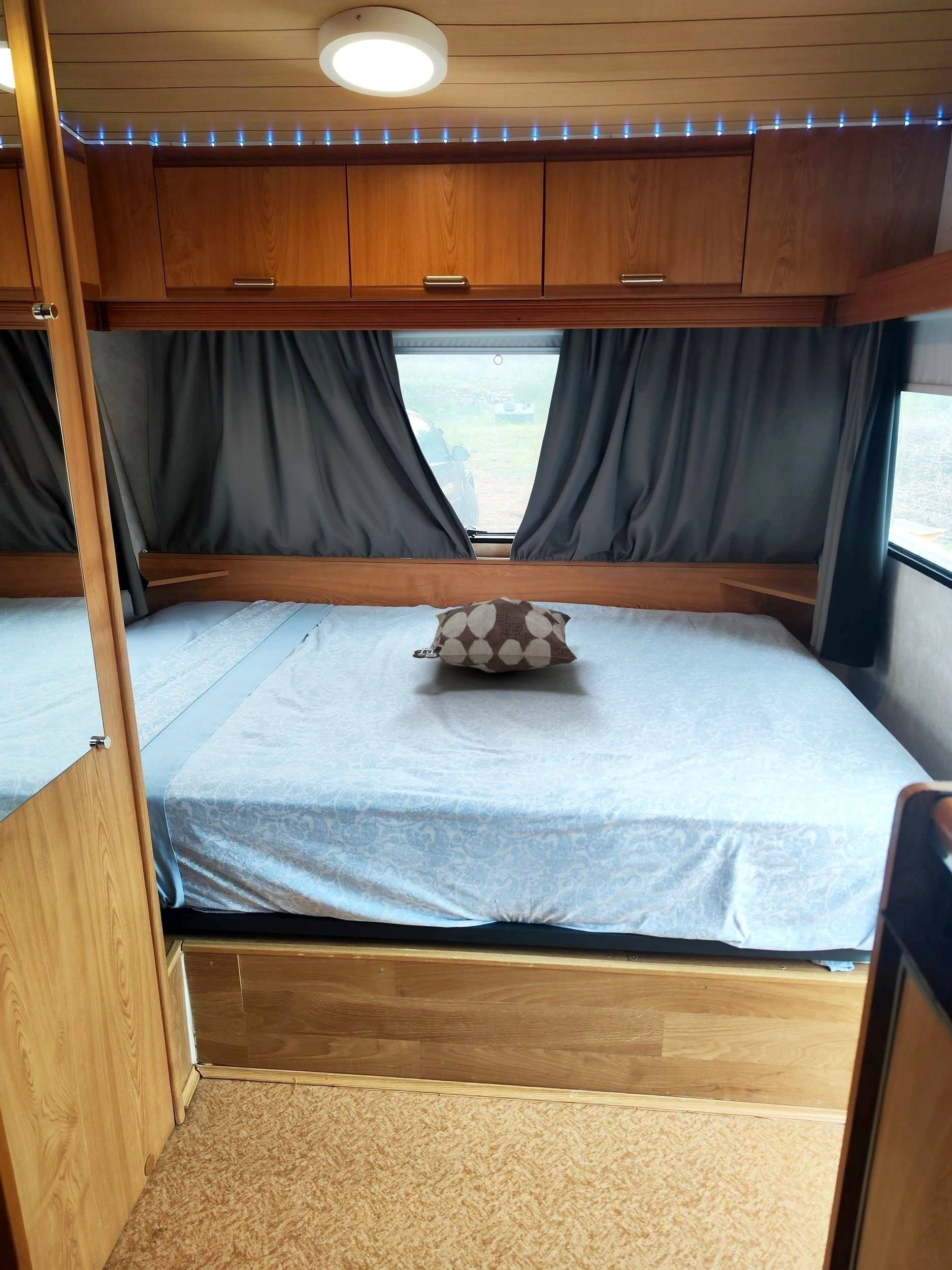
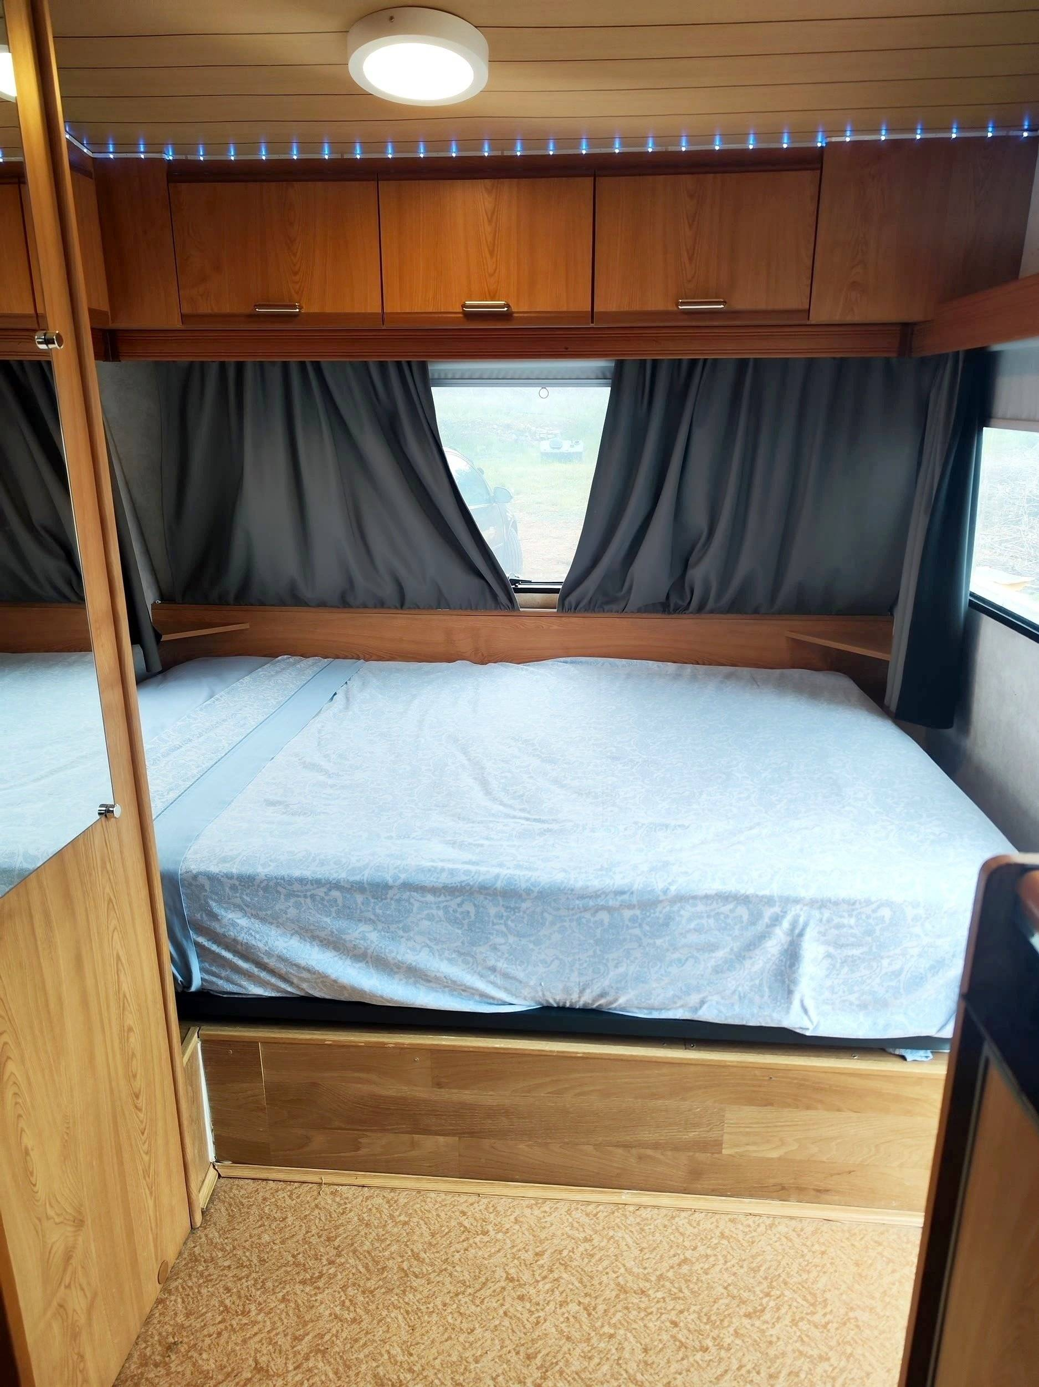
- decorative pillow [412,596,577,673]
